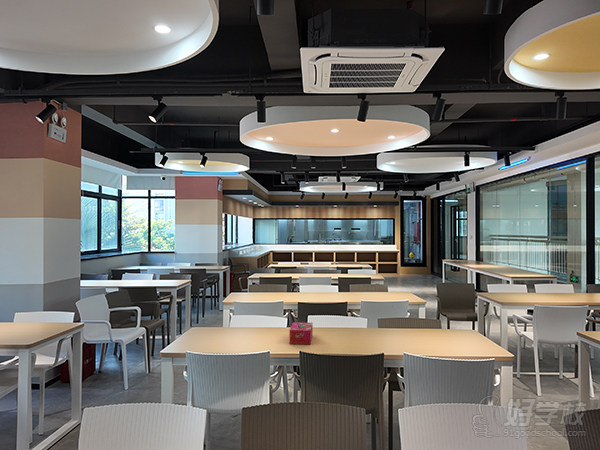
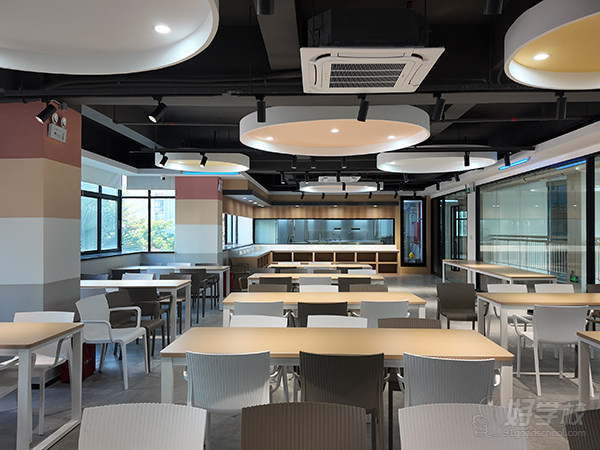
- tissue box [289,321,314,345]
